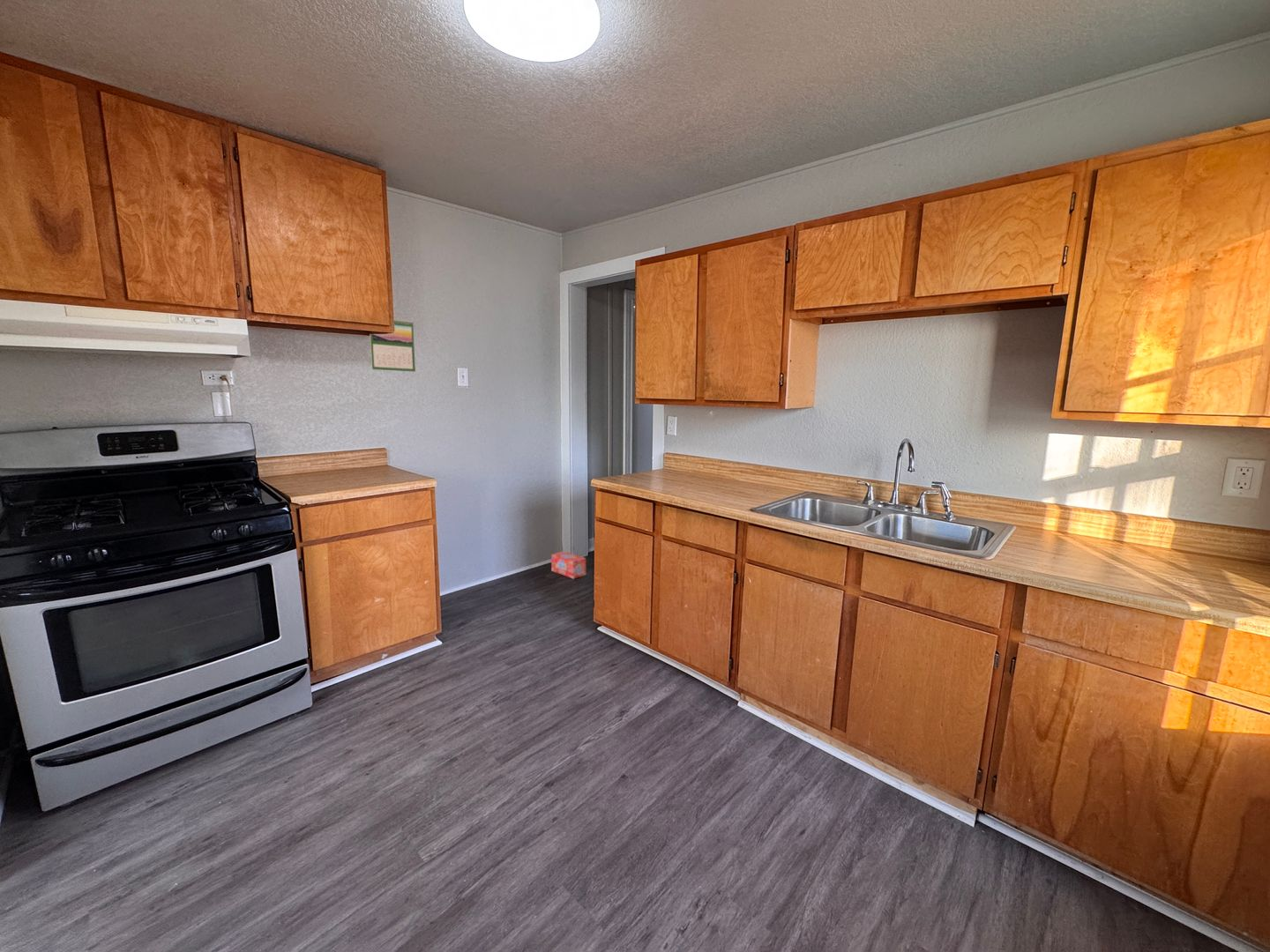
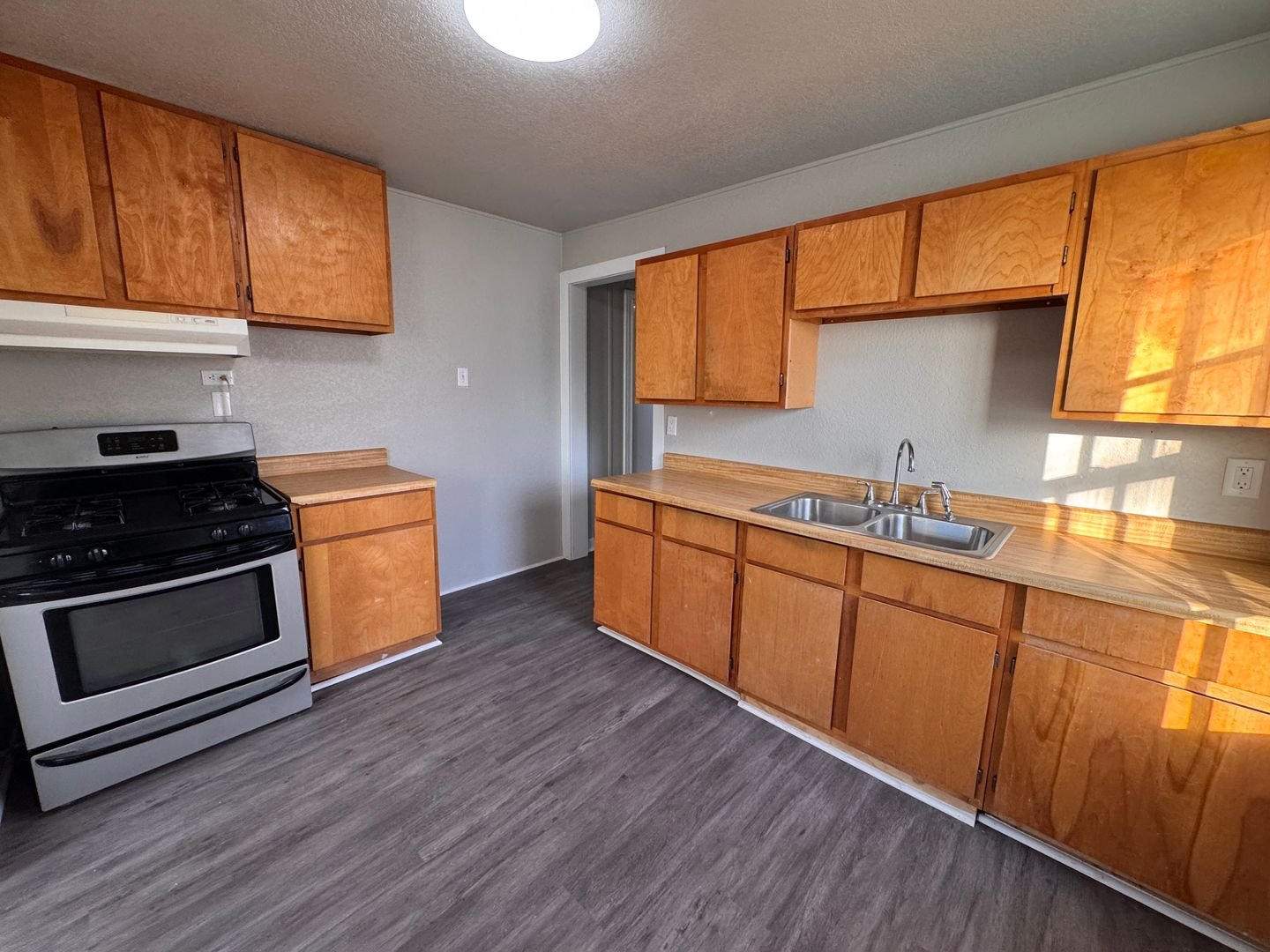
- box [550,550,586,580]
- calendar [369,318,416,373]
